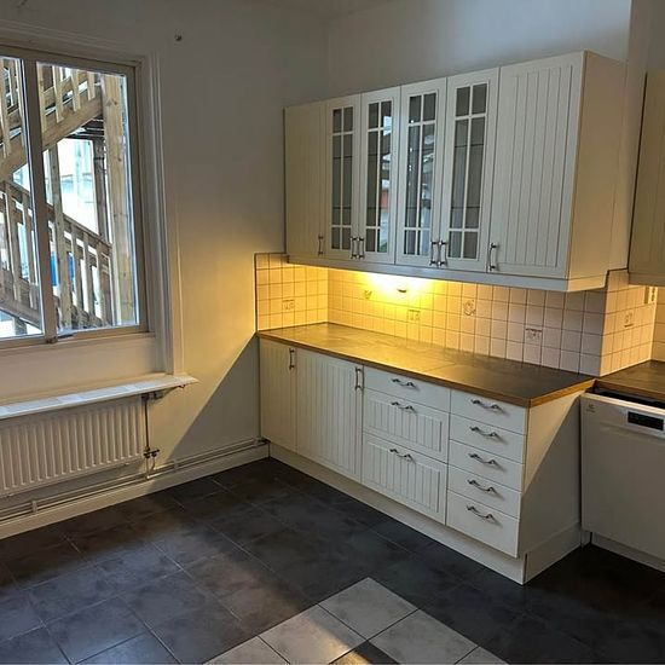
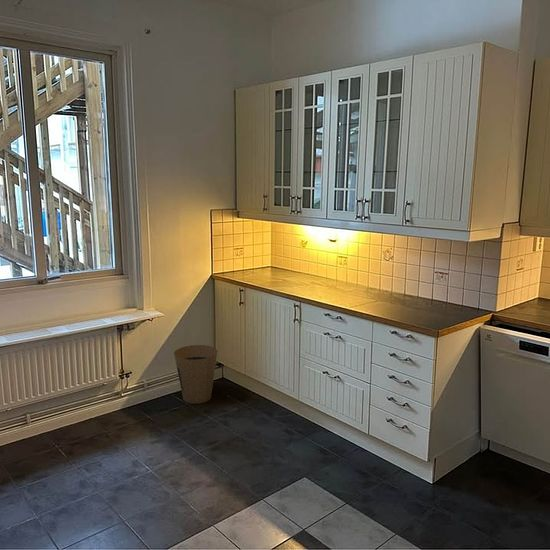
+ trash can [173,344,218,405]
